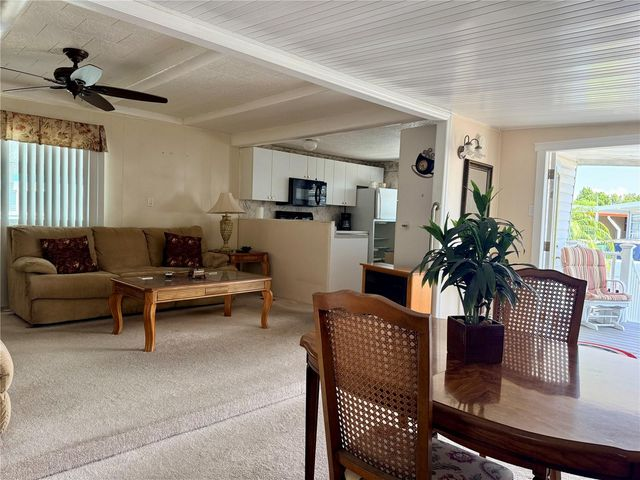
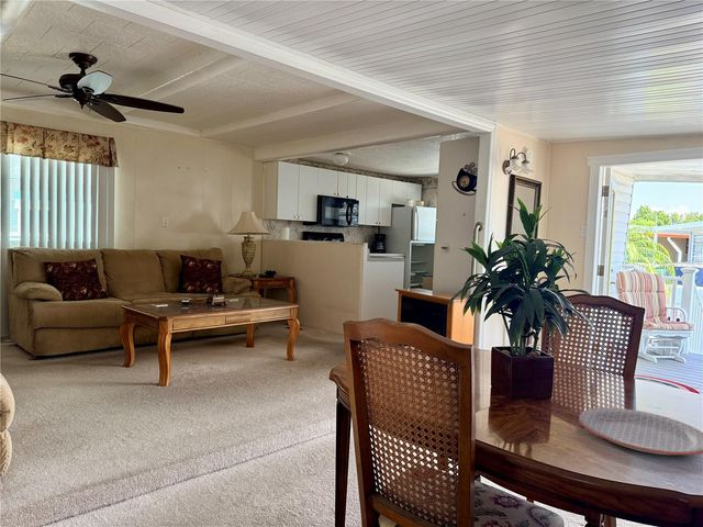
+ plate [578,406,703,456]
